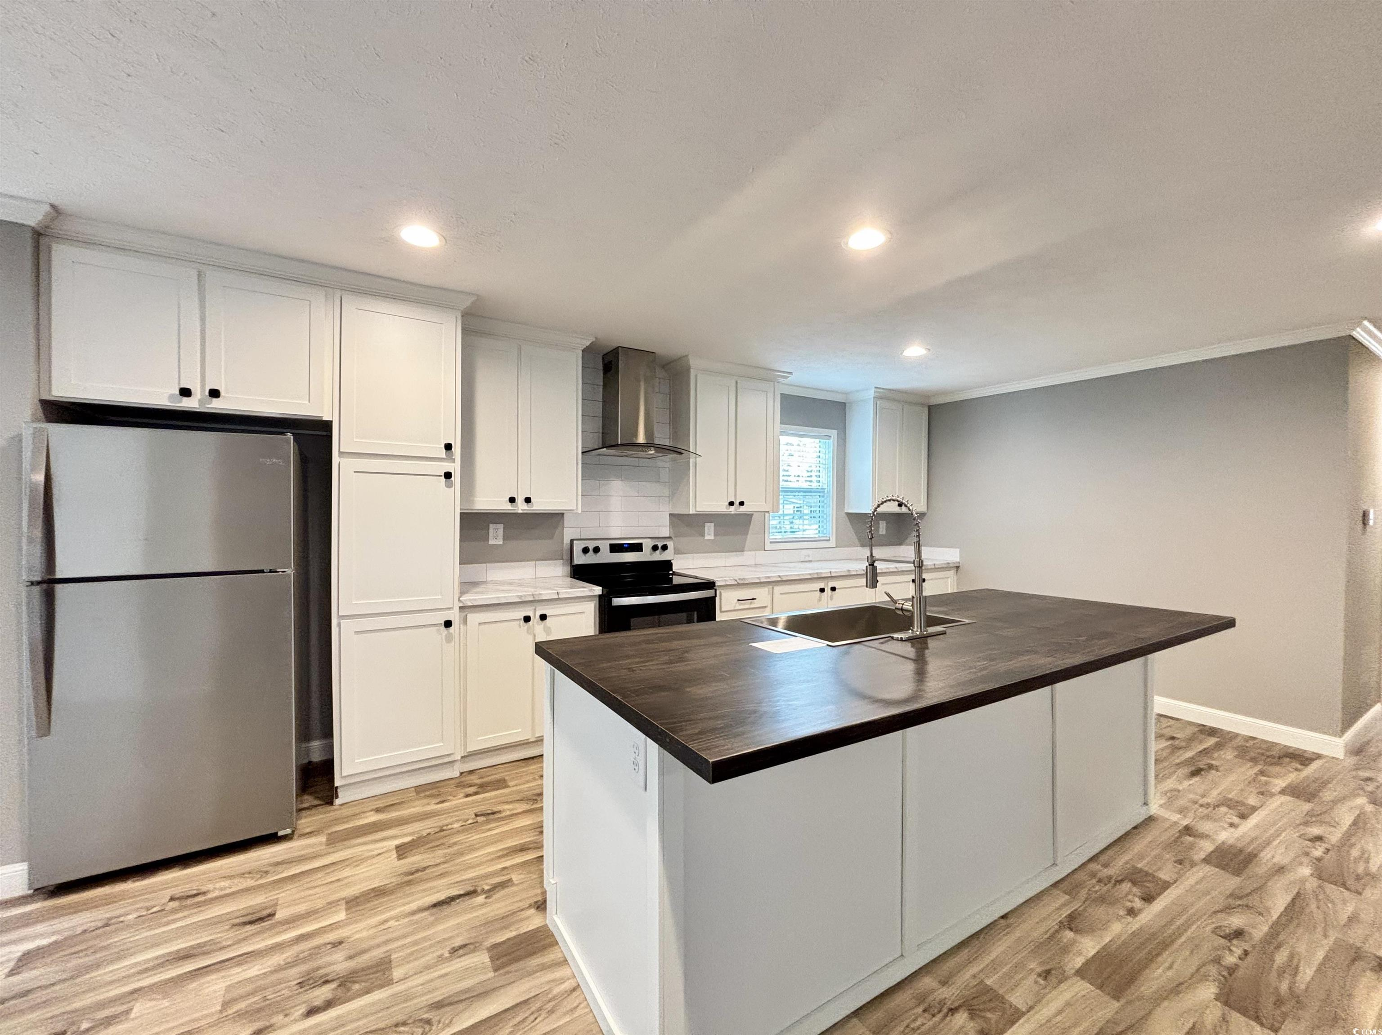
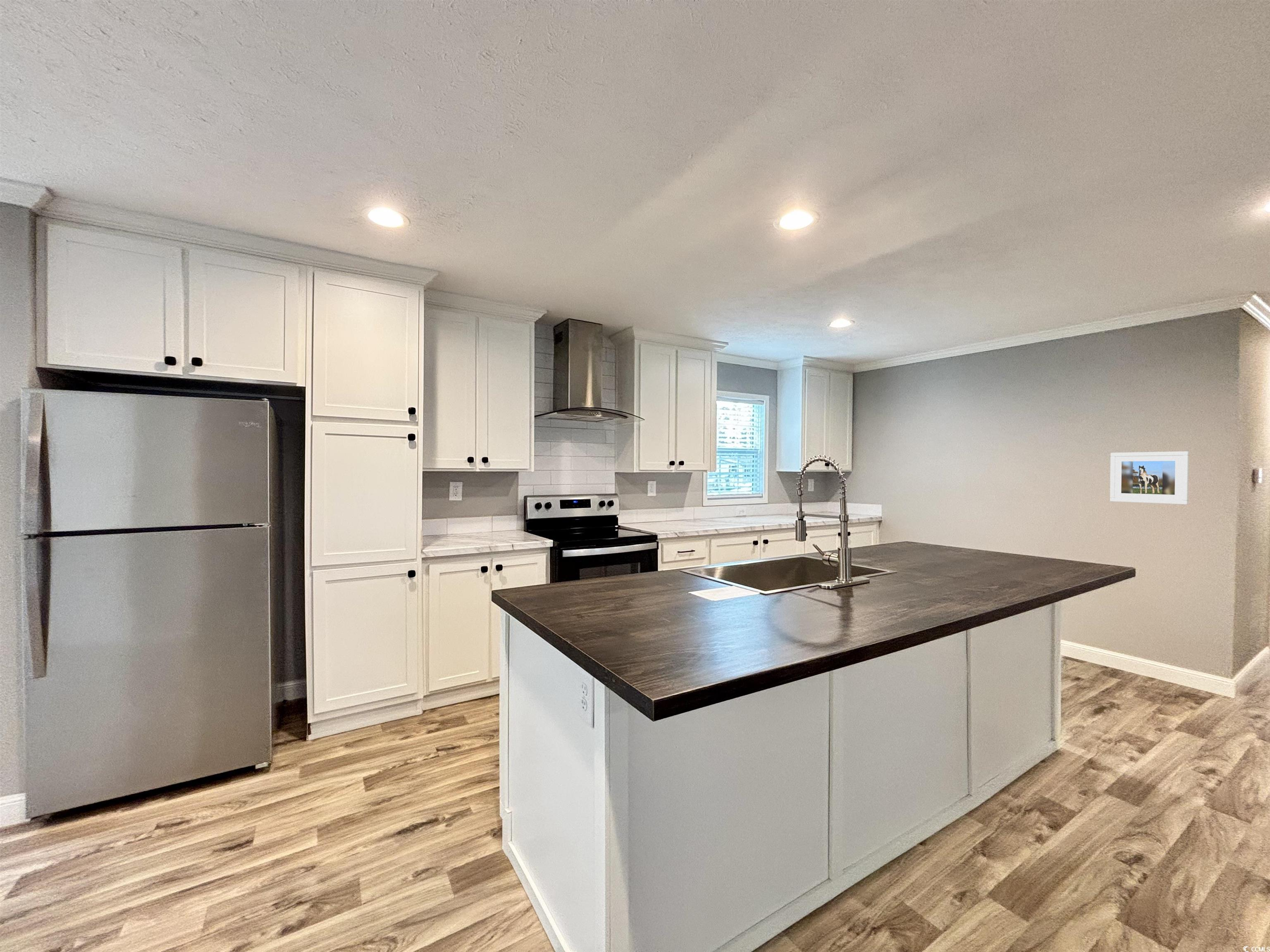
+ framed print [1110,451,1189,505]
